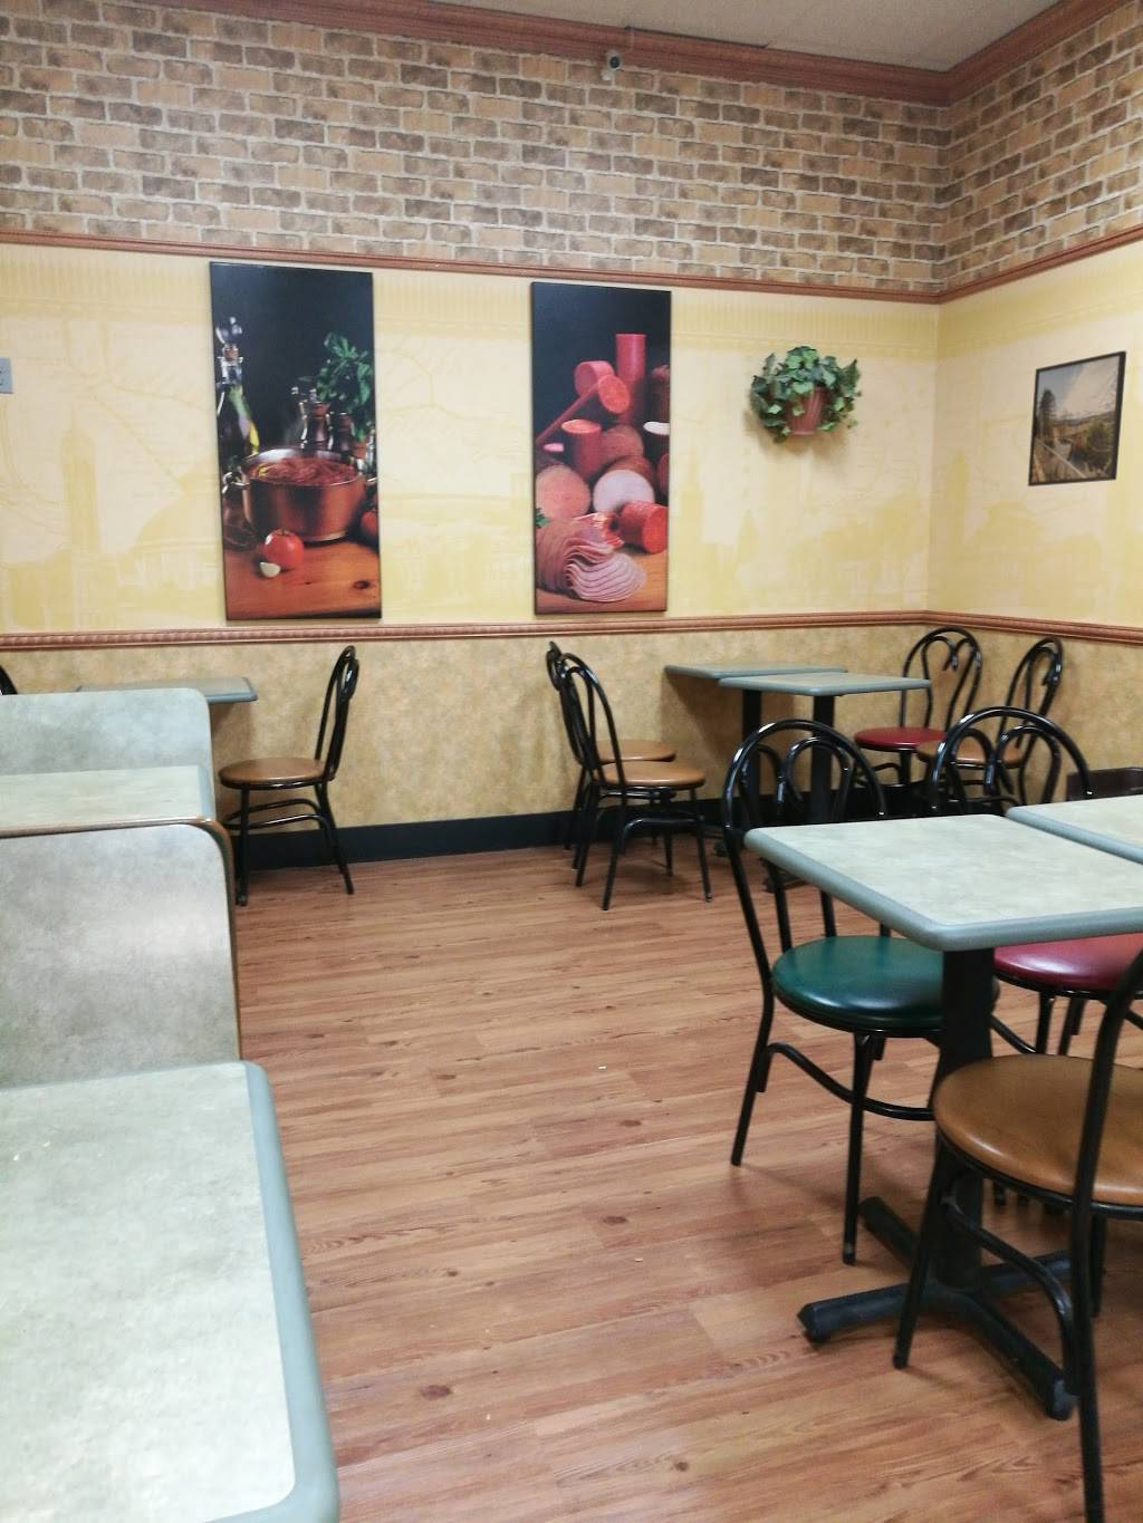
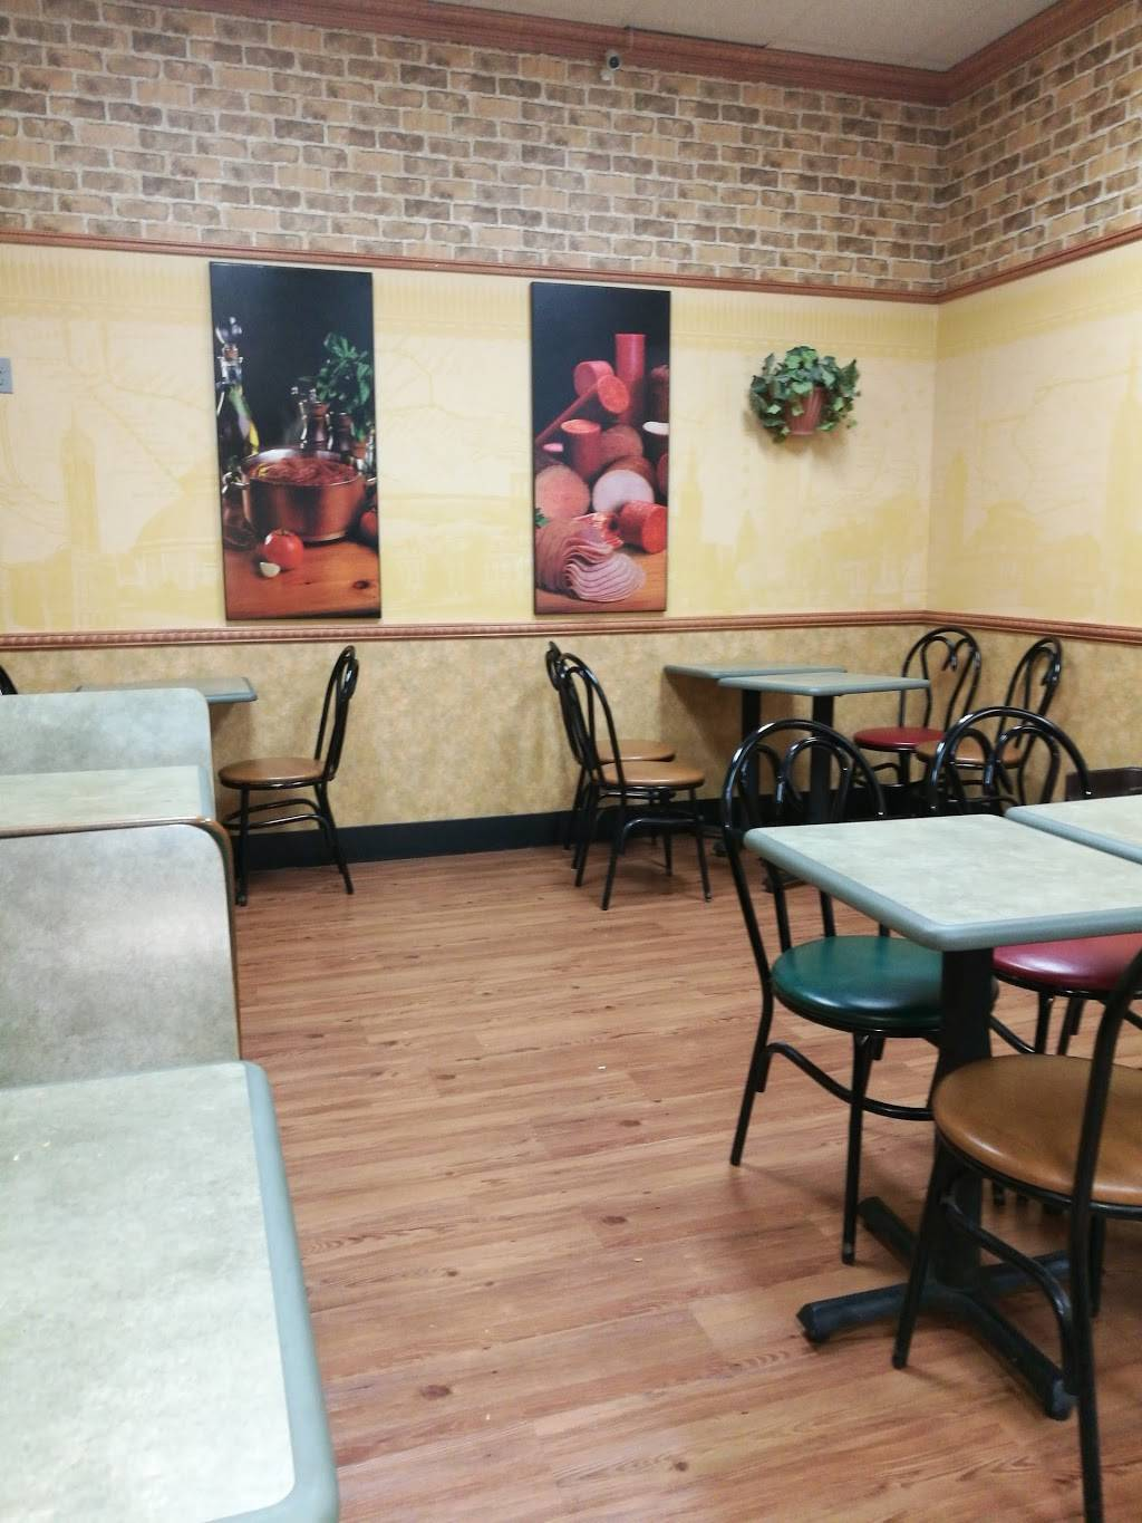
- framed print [1027,349,1127,487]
